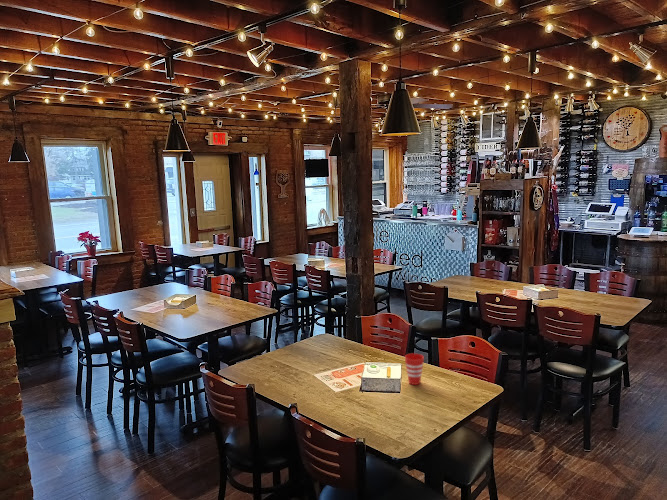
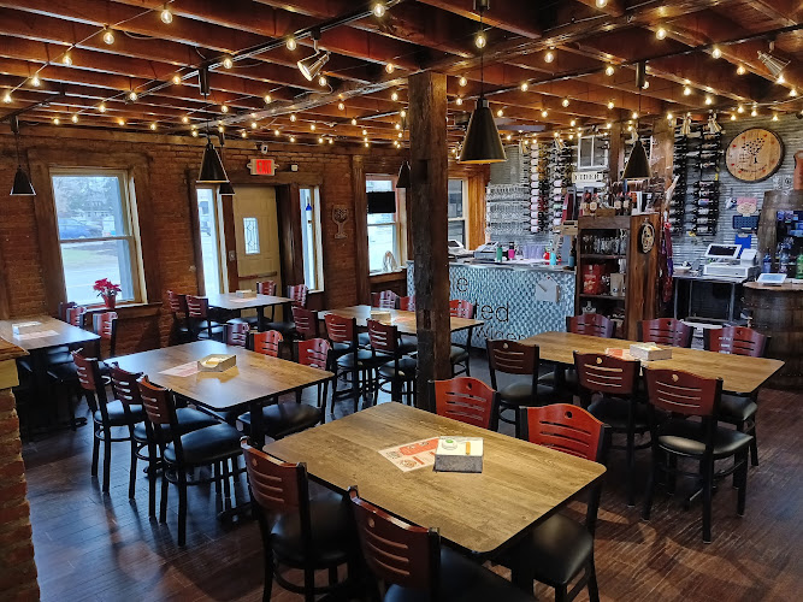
- cup [404,352,425,386]
